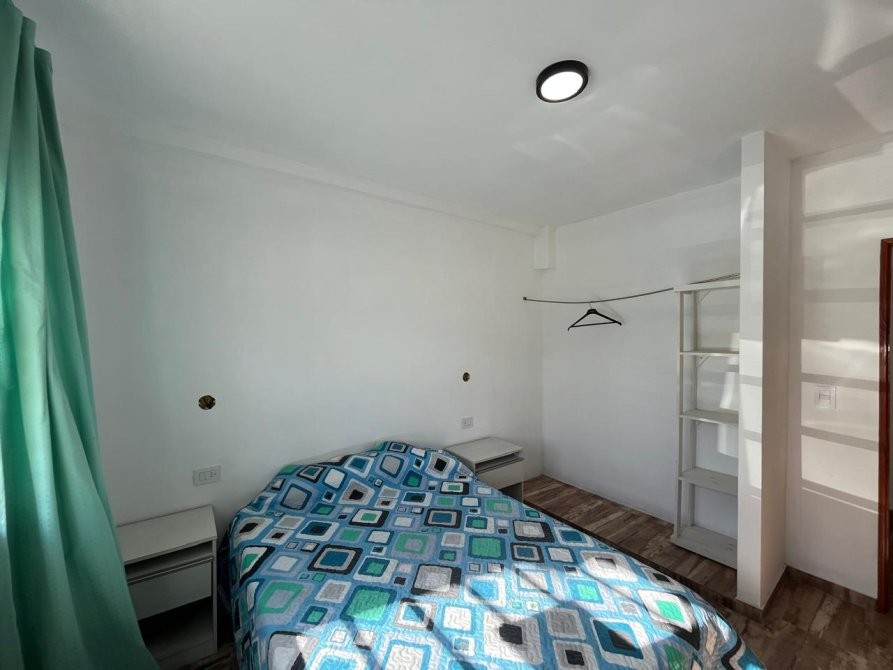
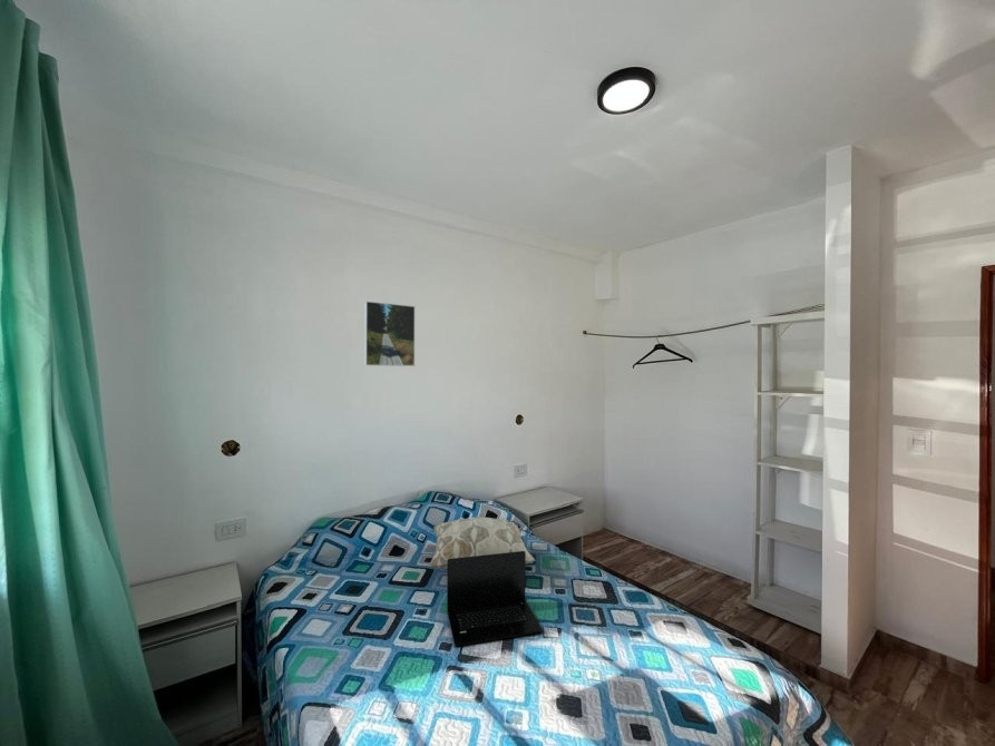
+ decorative pillow [429,516,536,570]
+ laptop [446,551,544,647]
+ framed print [363,301,416,367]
